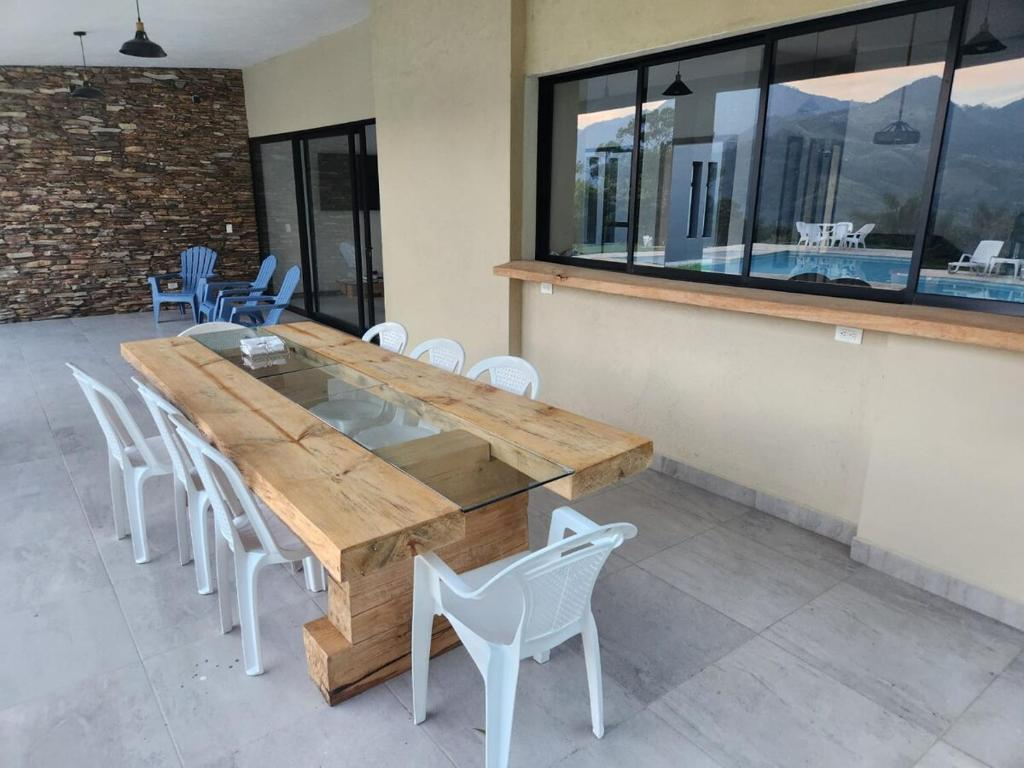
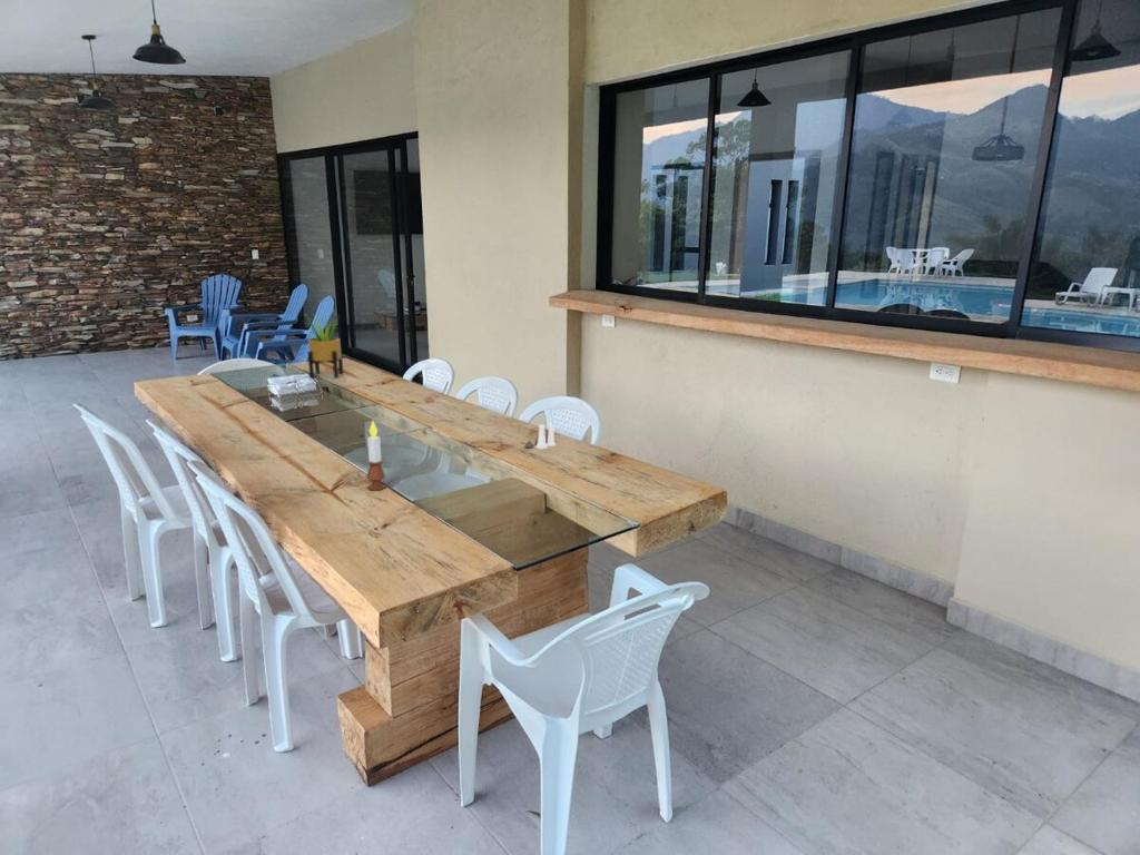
+ salt and pepper shaker set [523,423,557,450]
+ candle [365,420,387,491]
+ potted plant [304,313,344,379]
